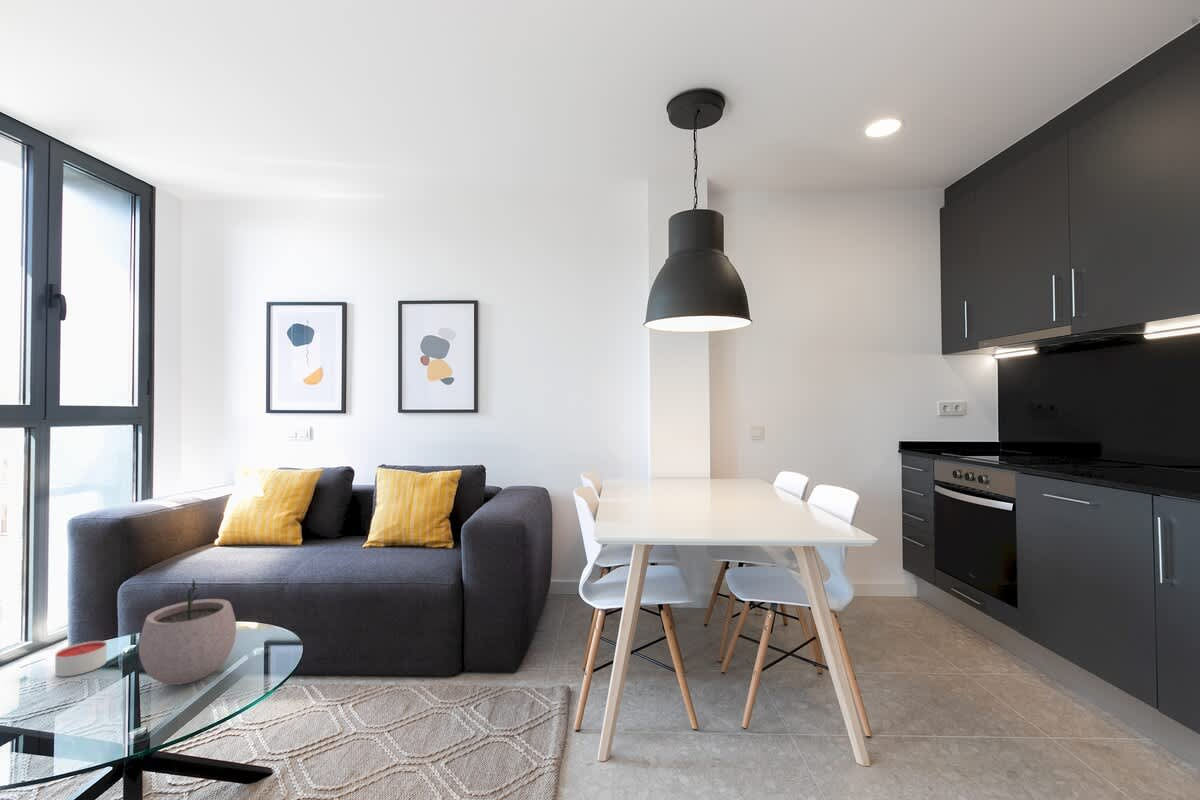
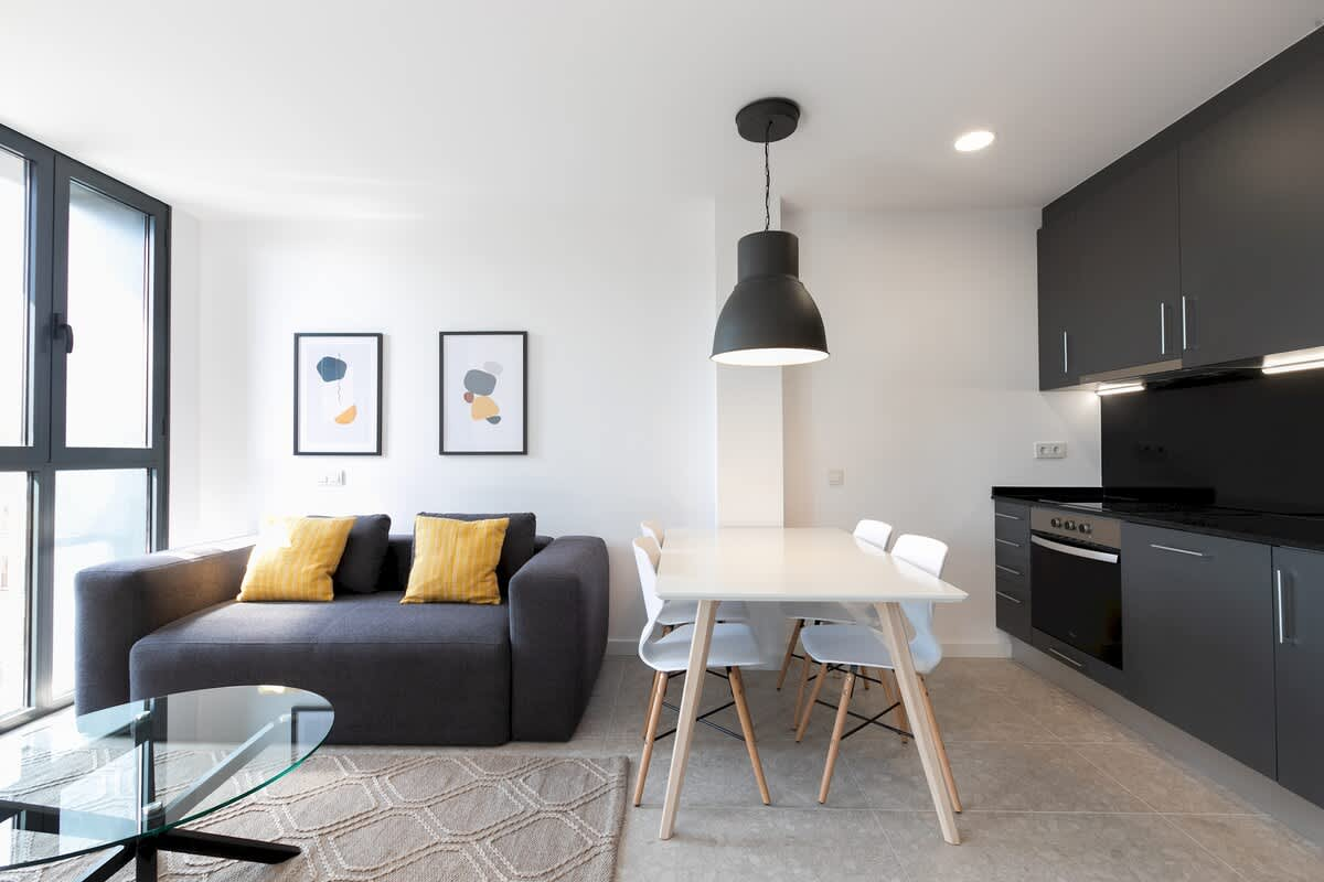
- plant pot [138,578,237,686]
- candle [54,640,108,677]
